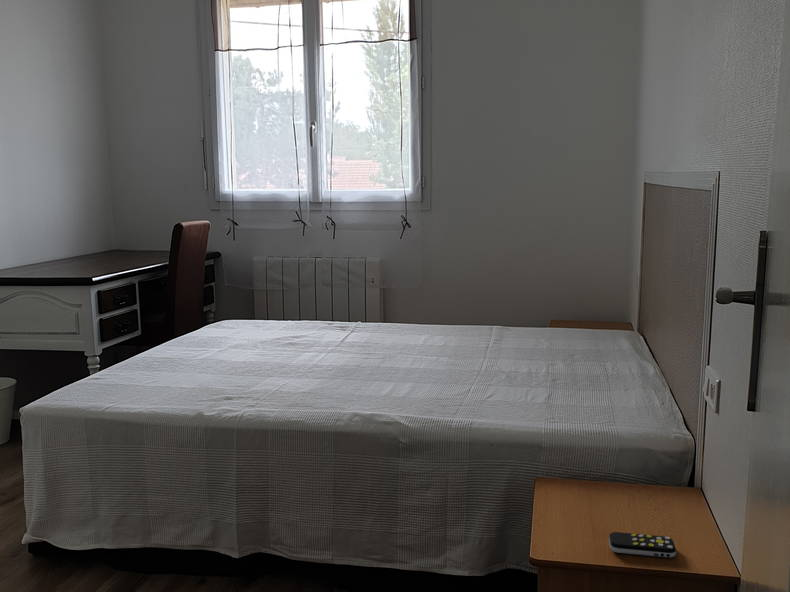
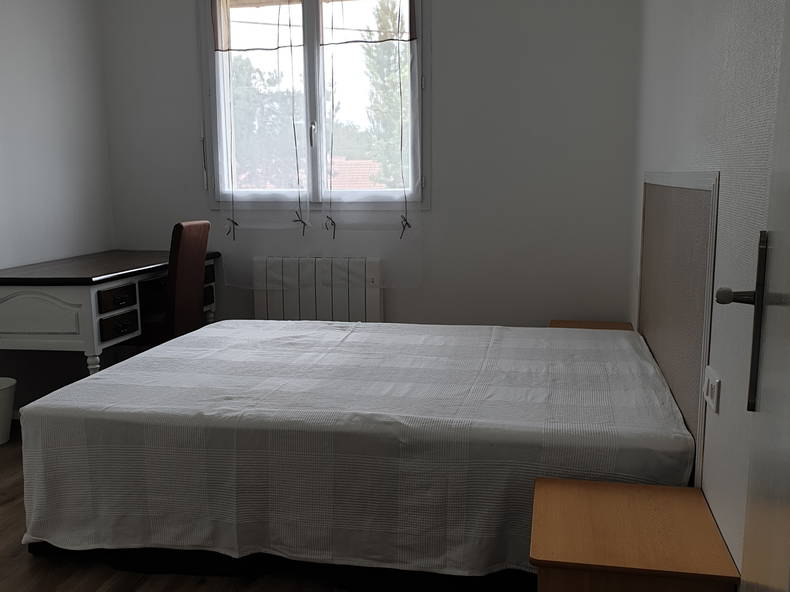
- remote control [608,531,677,558]
